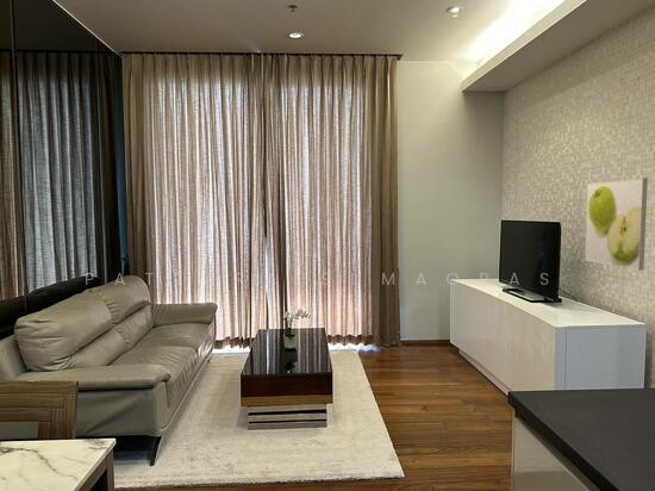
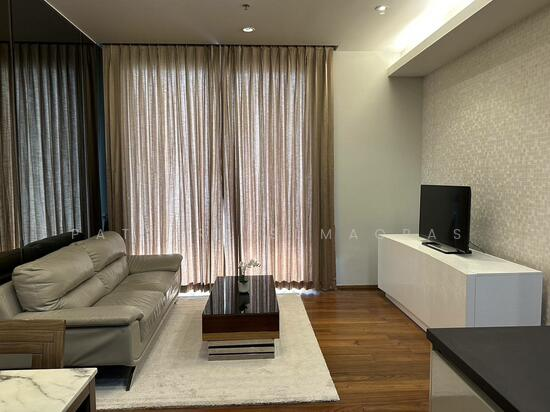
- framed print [584,176,649,272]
